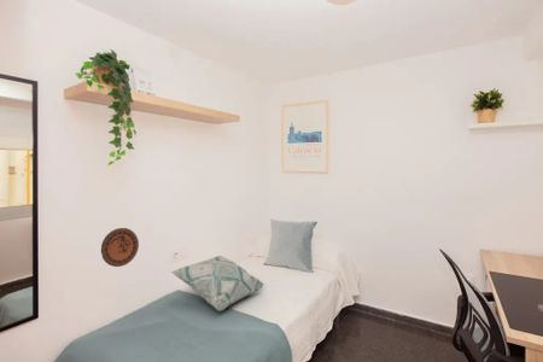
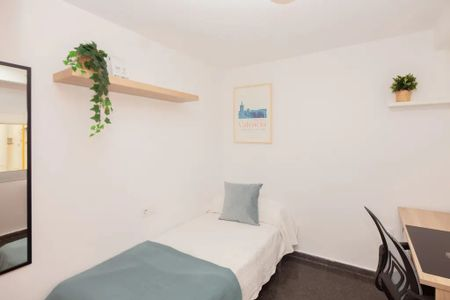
- decorative pillow [169,255,264,313]
- decorative plate [100,227,140,268]
